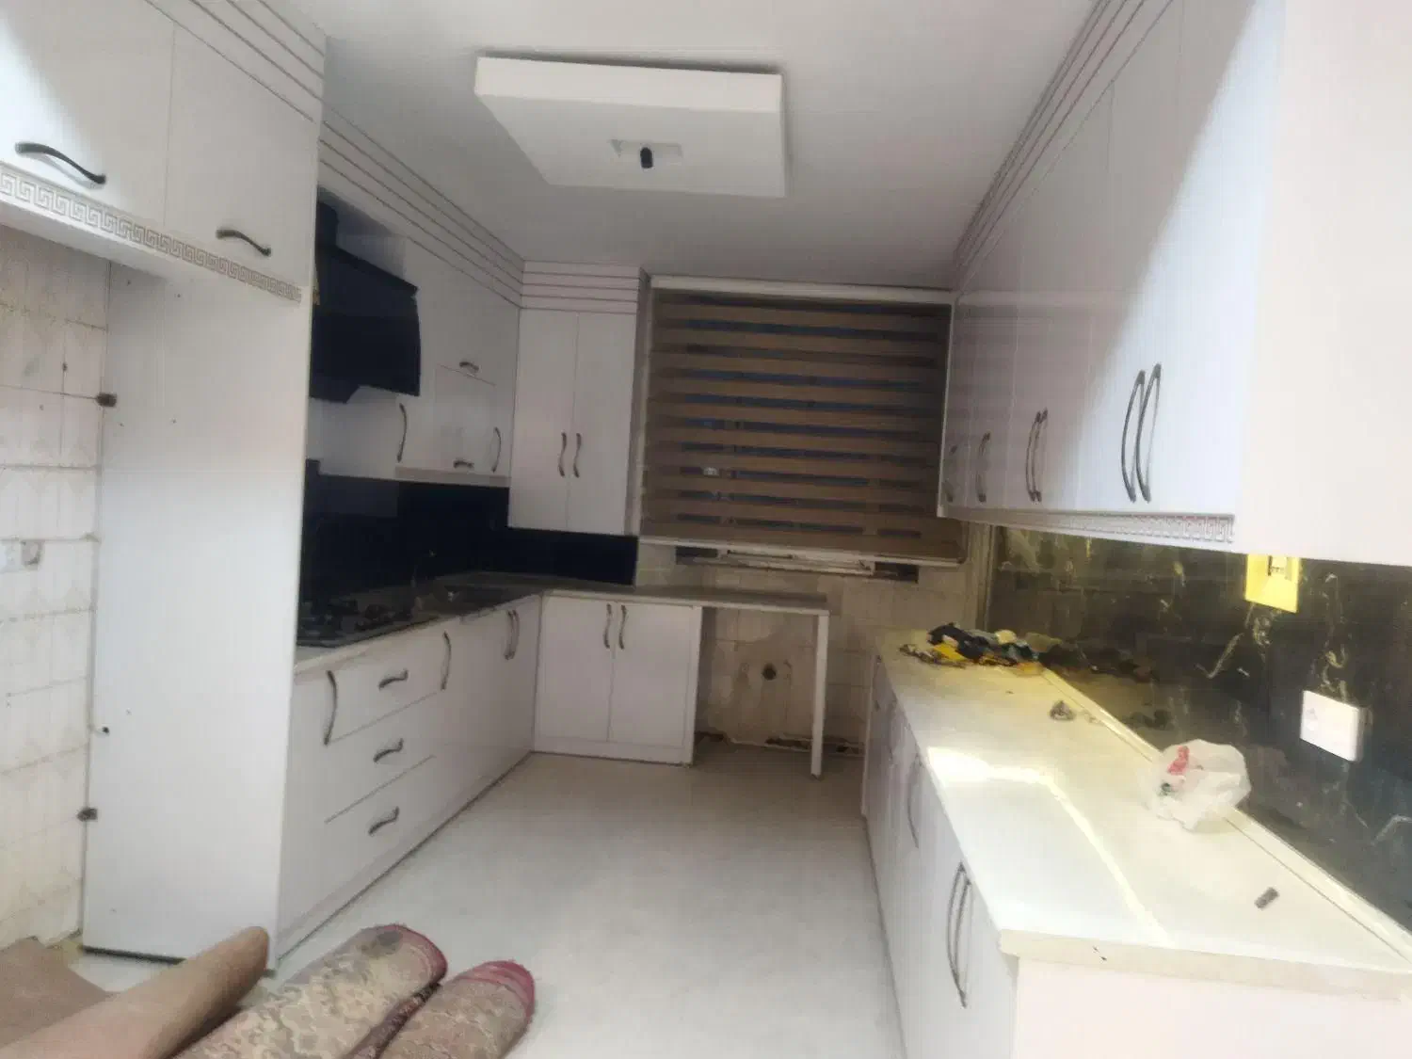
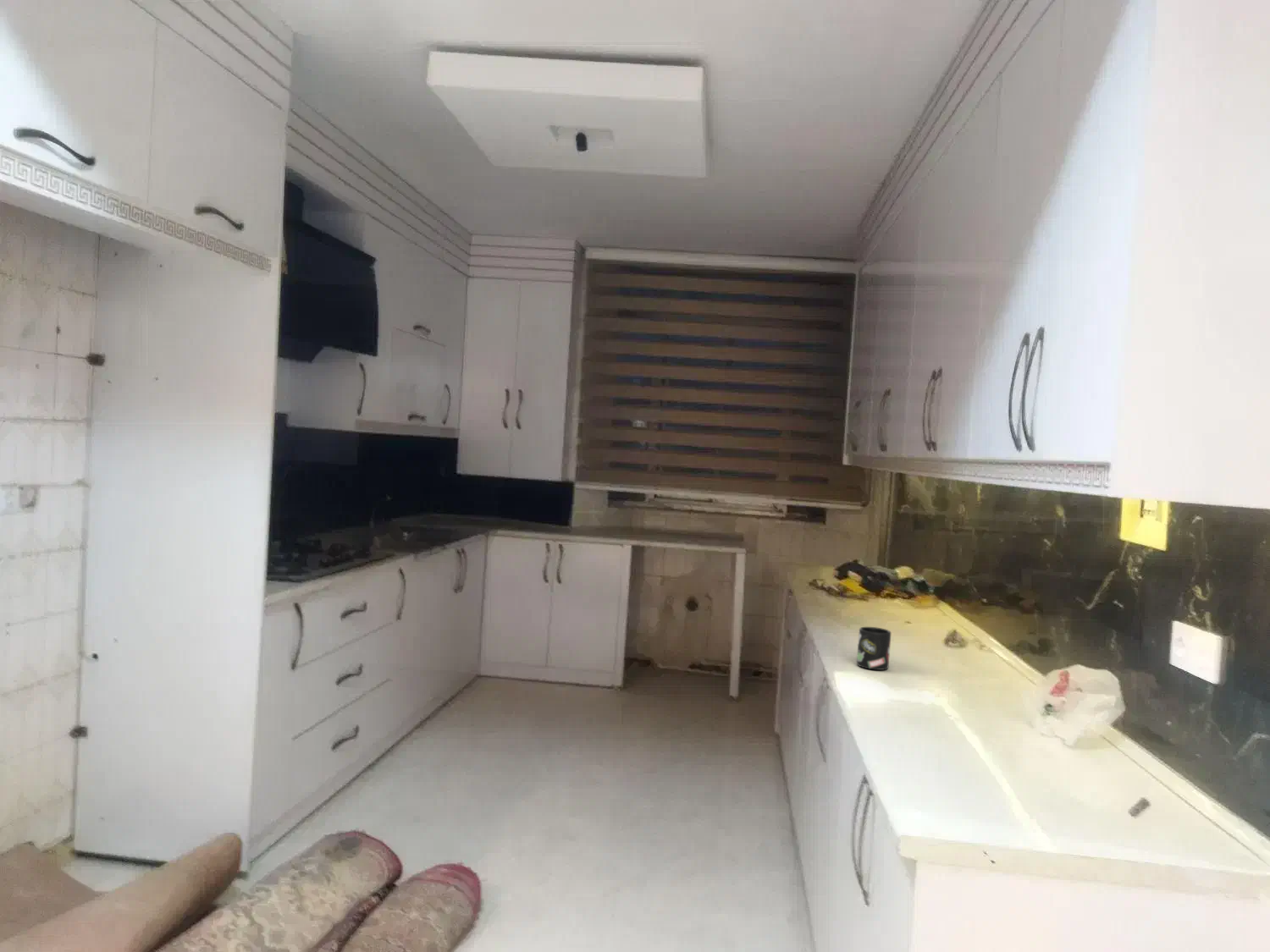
+ mug [856,626,892,671]
